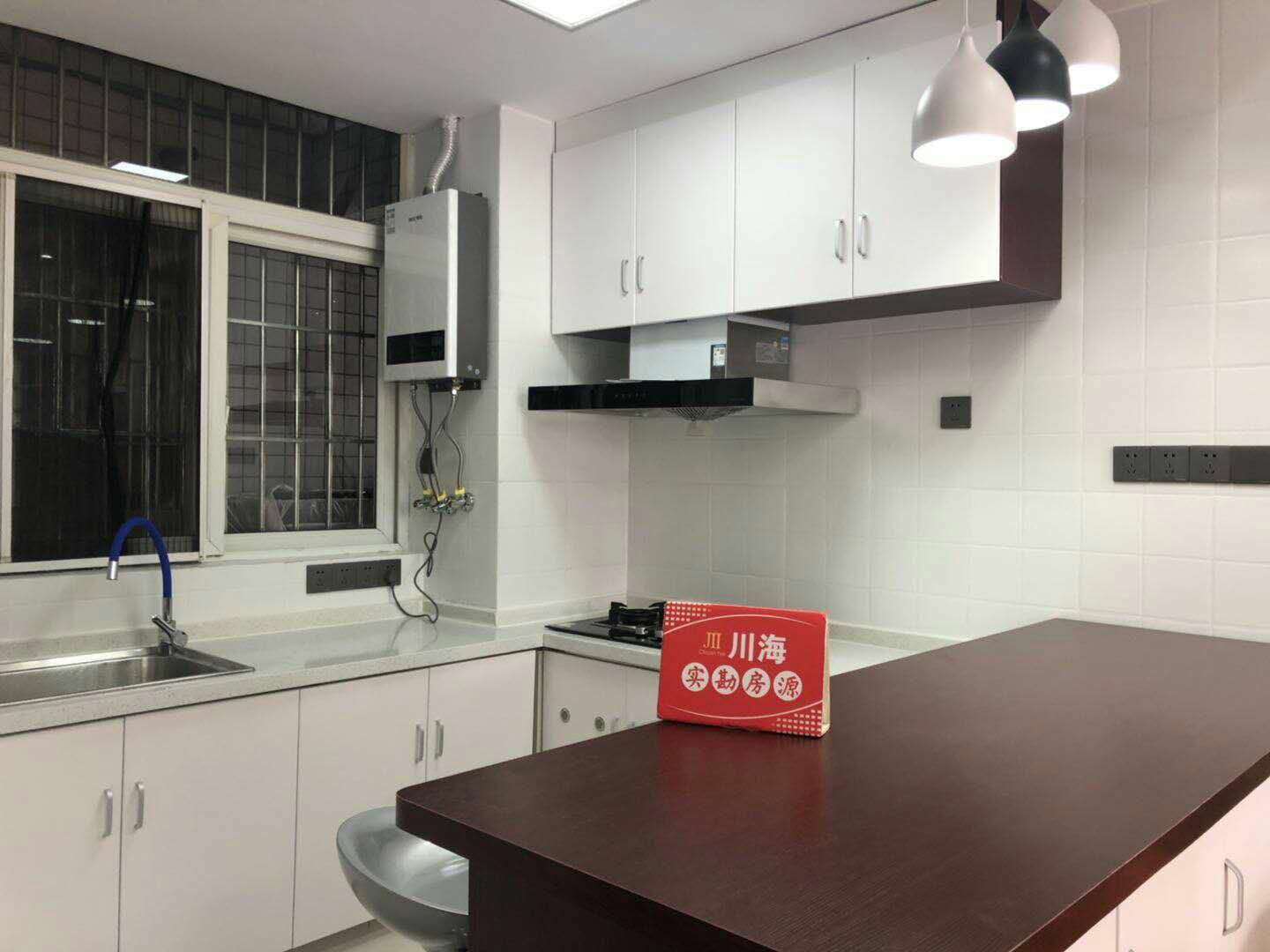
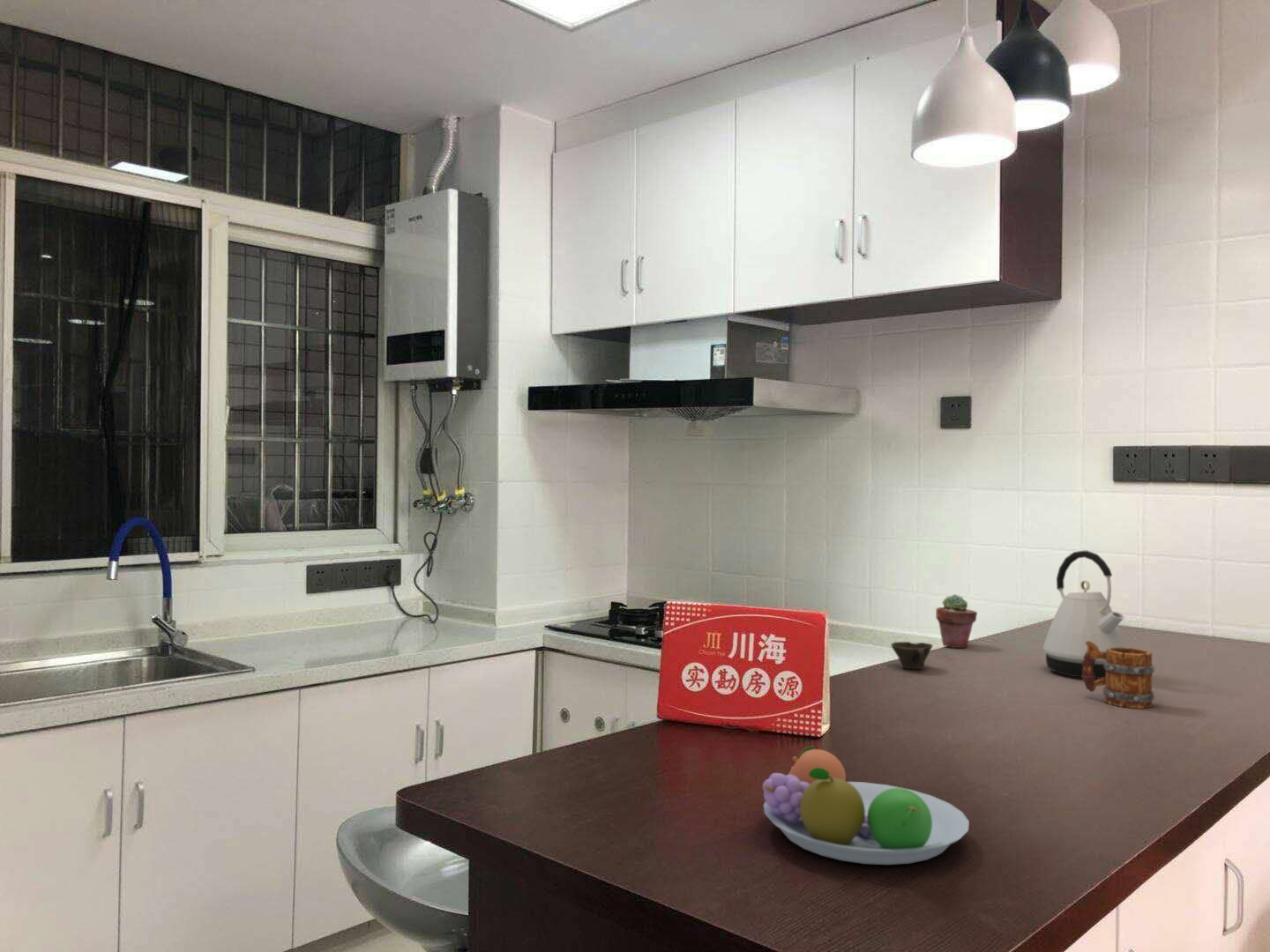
+ mug [1081,641,1156,710]
+ fruit bowl [762,746,970,866]
+ kettle [1042,550,1127,679]
+ potted succulent [935,593,978,649]
+ cup [890,641,934,670]
